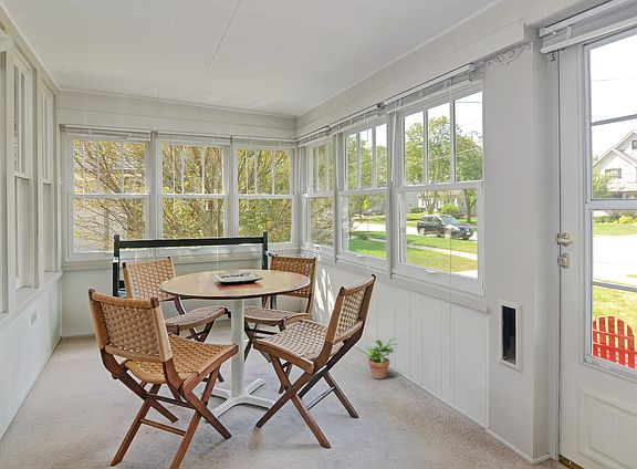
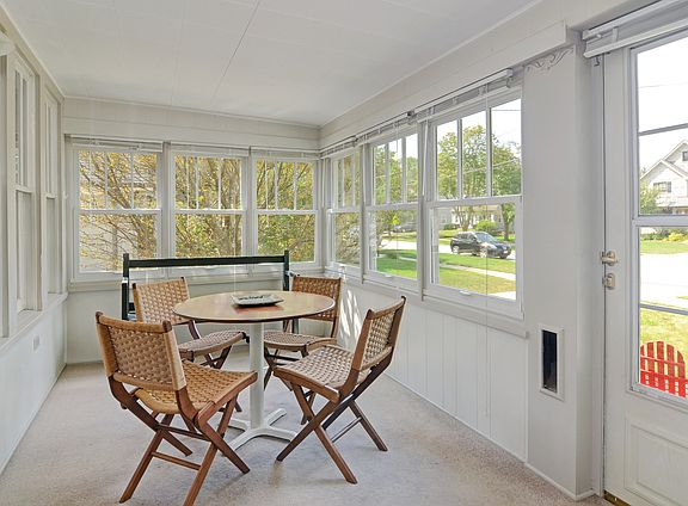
- potted plant [364,337,398,379]
